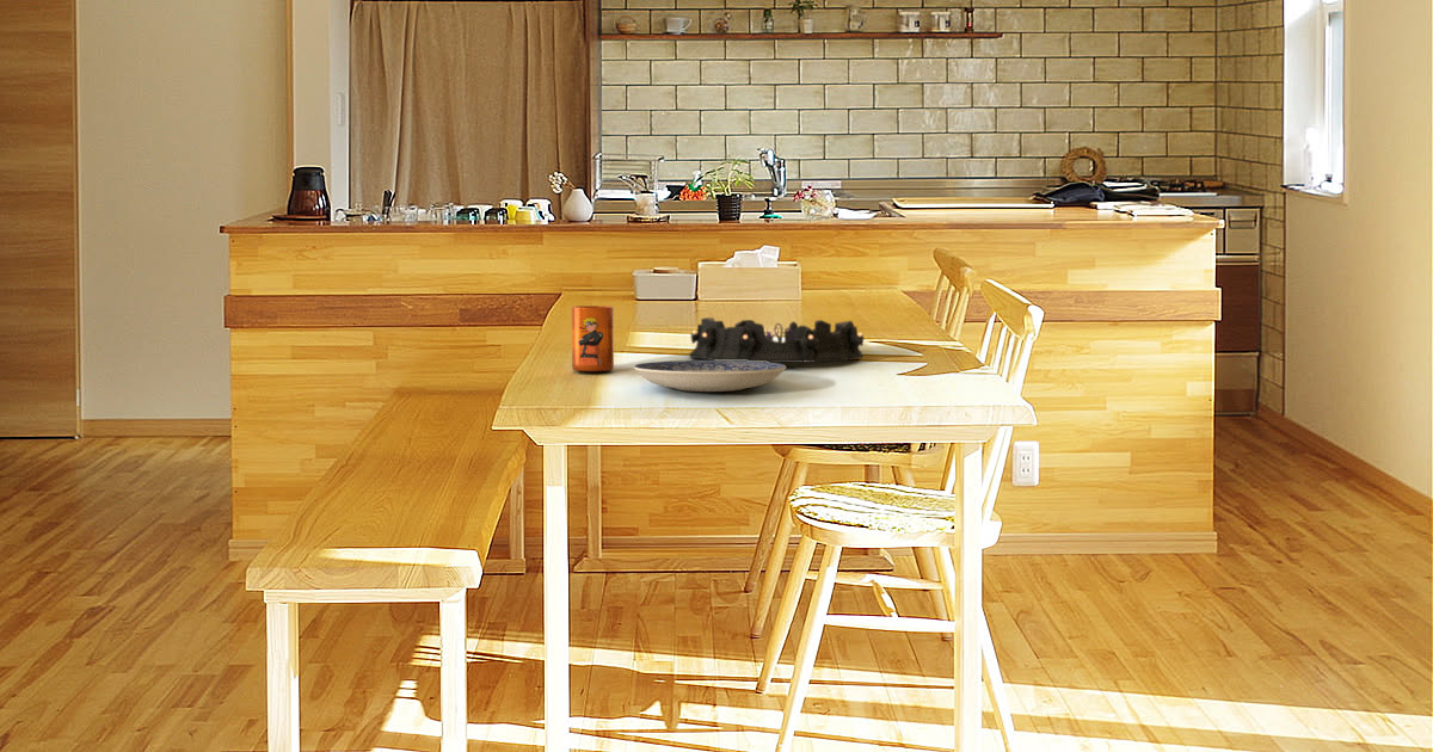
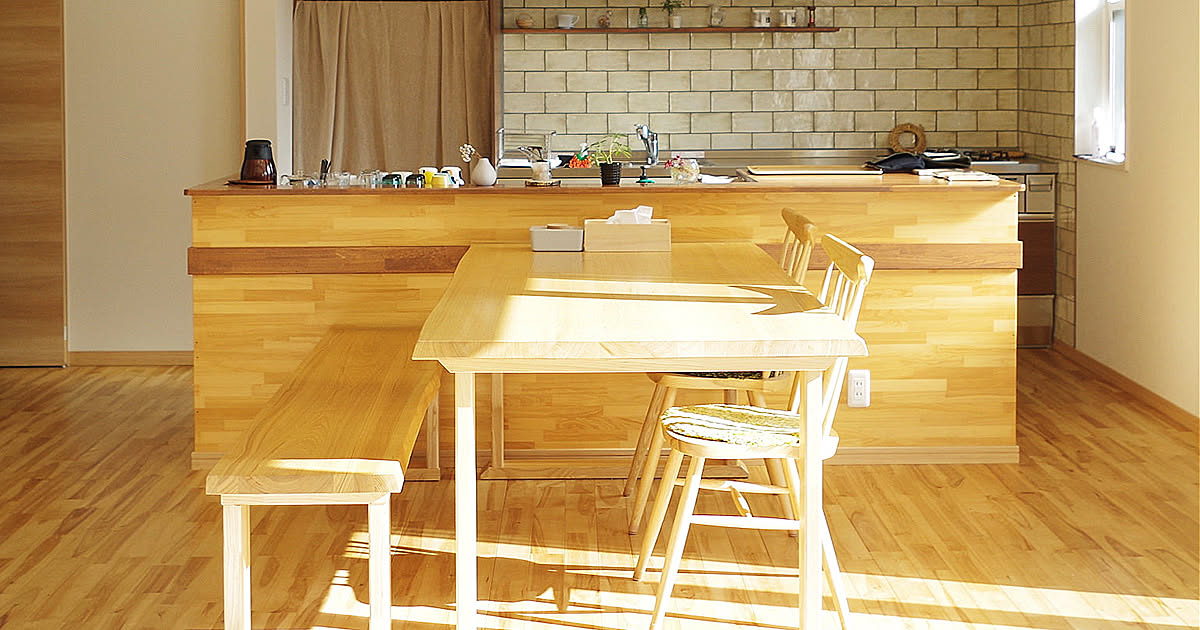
- mug [571,304,615,372]
- decorative bowl [688,316,865,364]
- plate [633,359,787,393]
